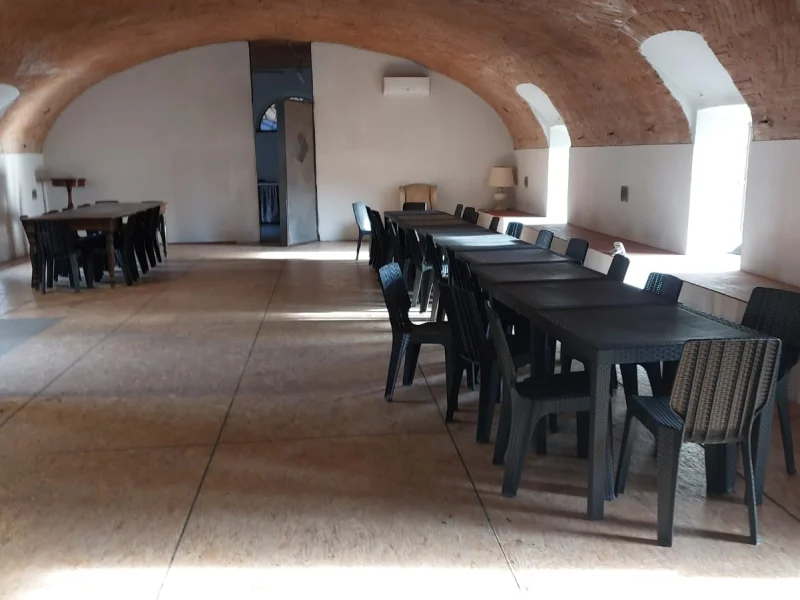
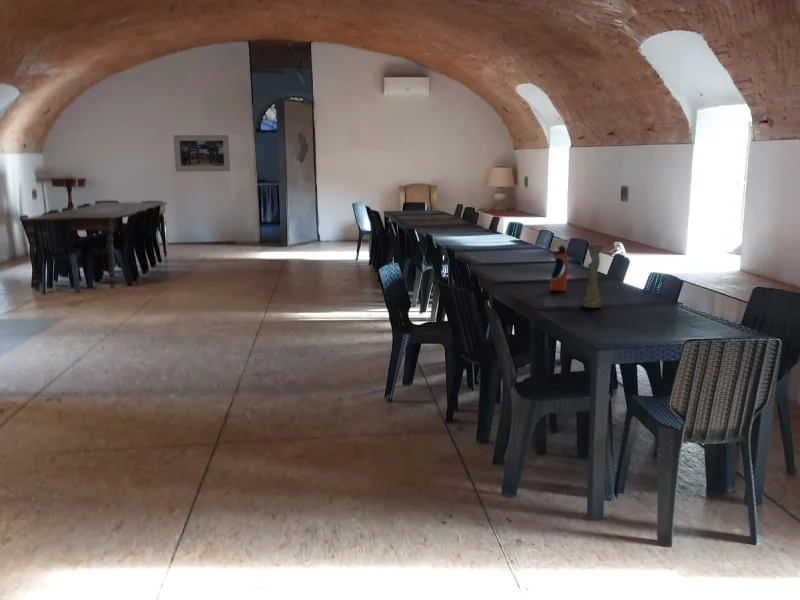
+ vase [581,244,605,309]
+ water bottle [549,243,569,292]
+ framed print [173,134,231,173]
